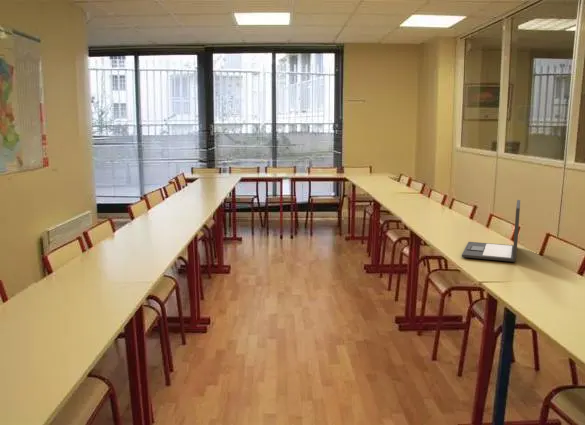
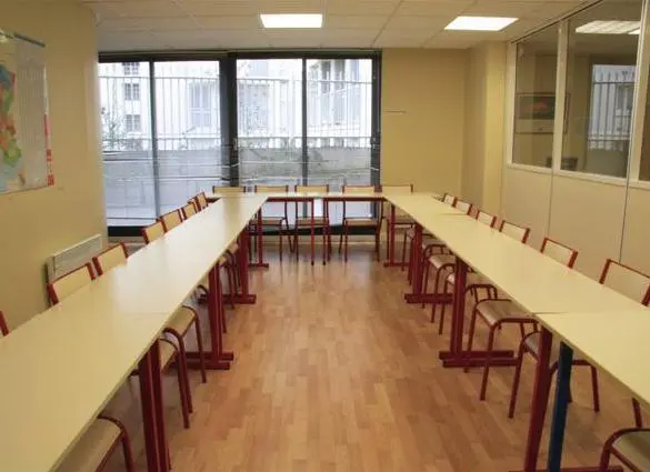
- laptop [461,199,521,263]
